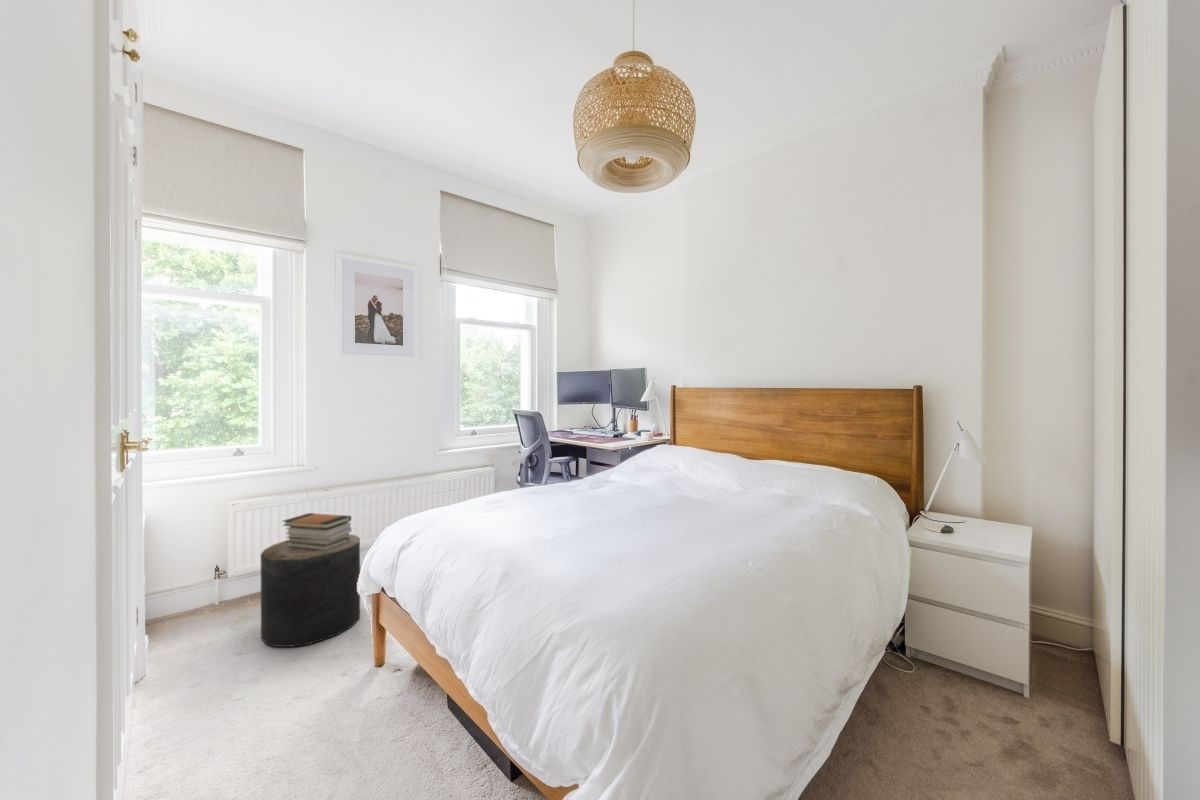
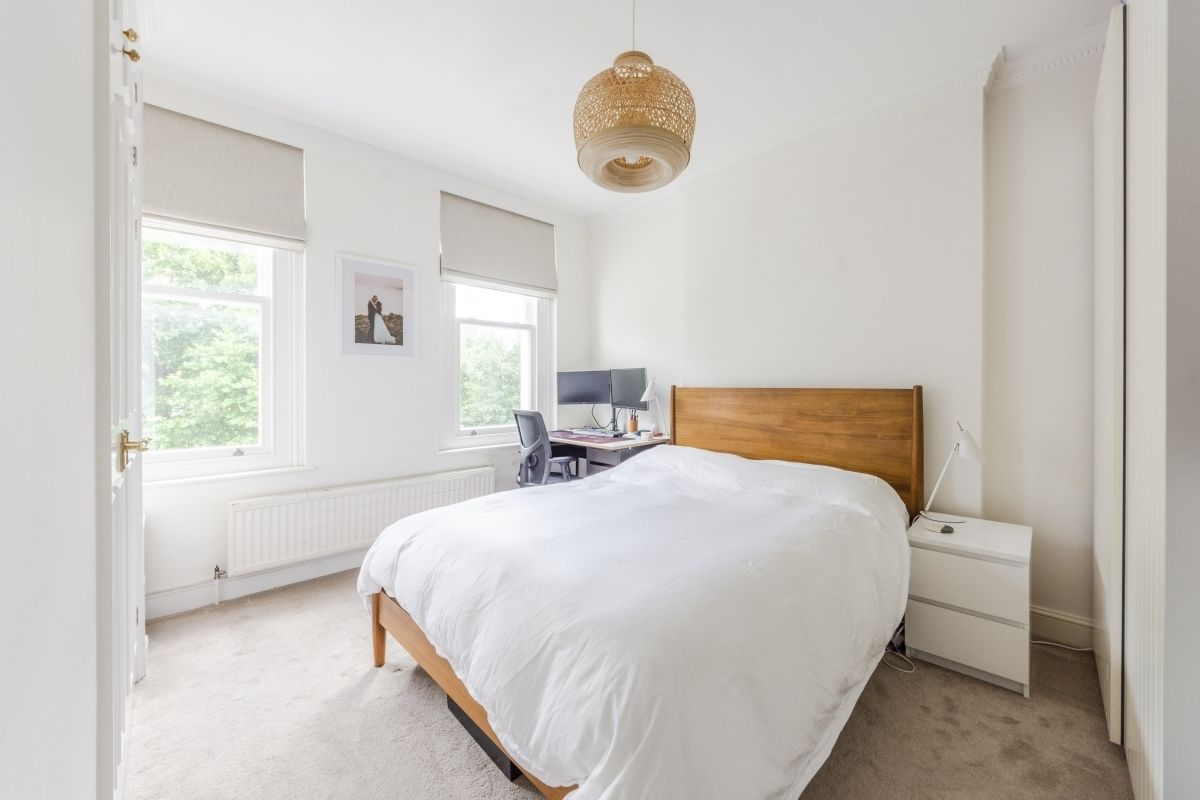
- book stack [281,512,352,551]
- stool [260,533,361,648]
